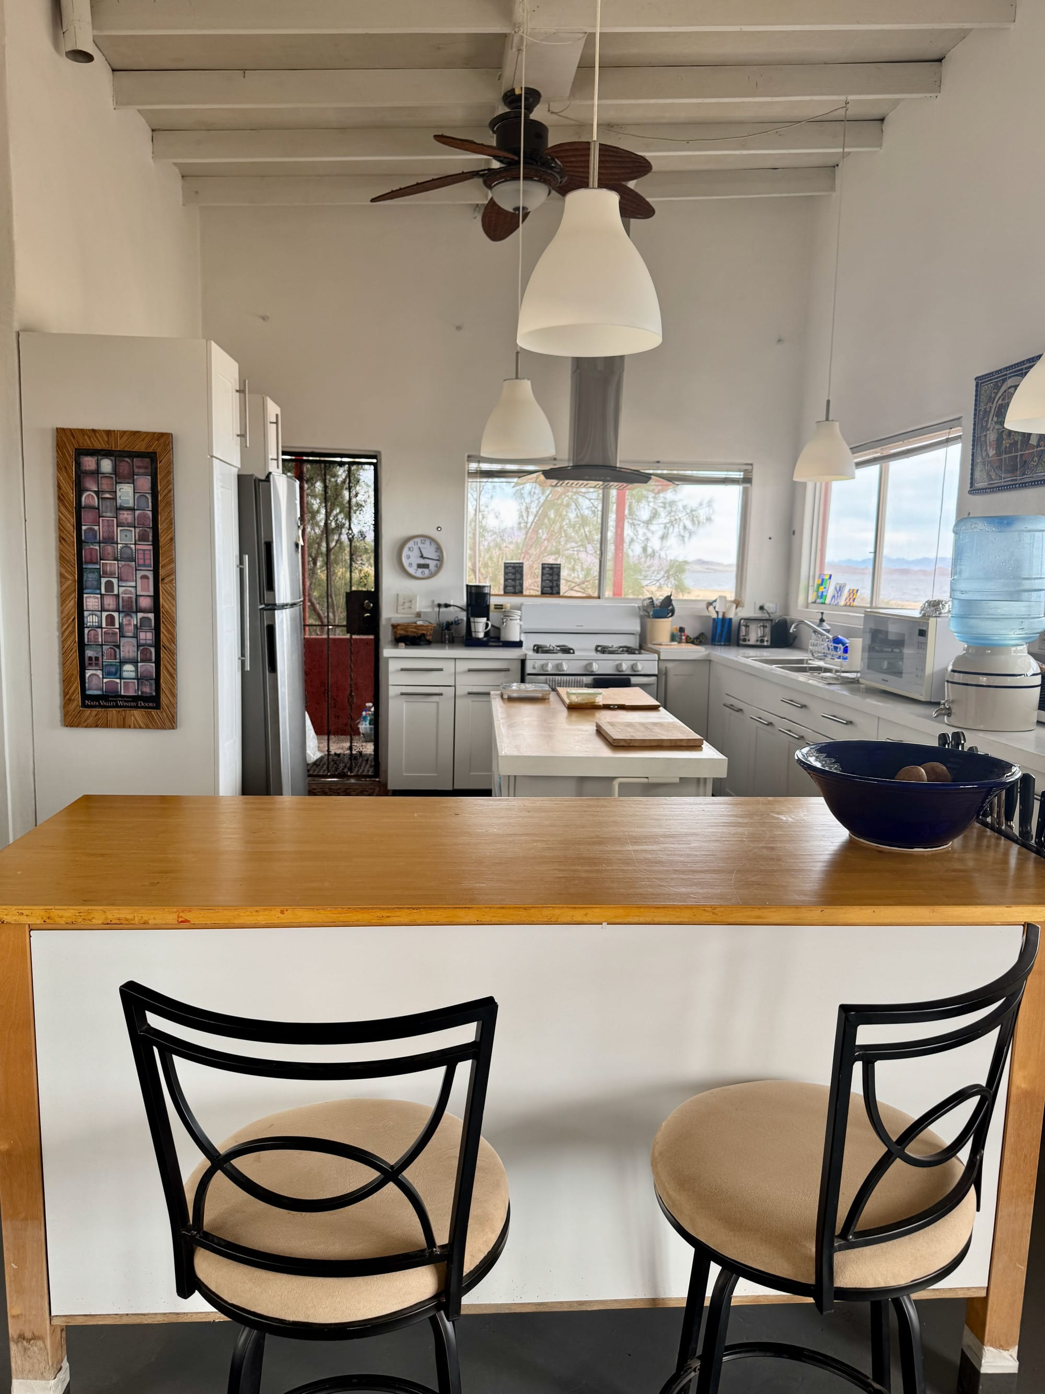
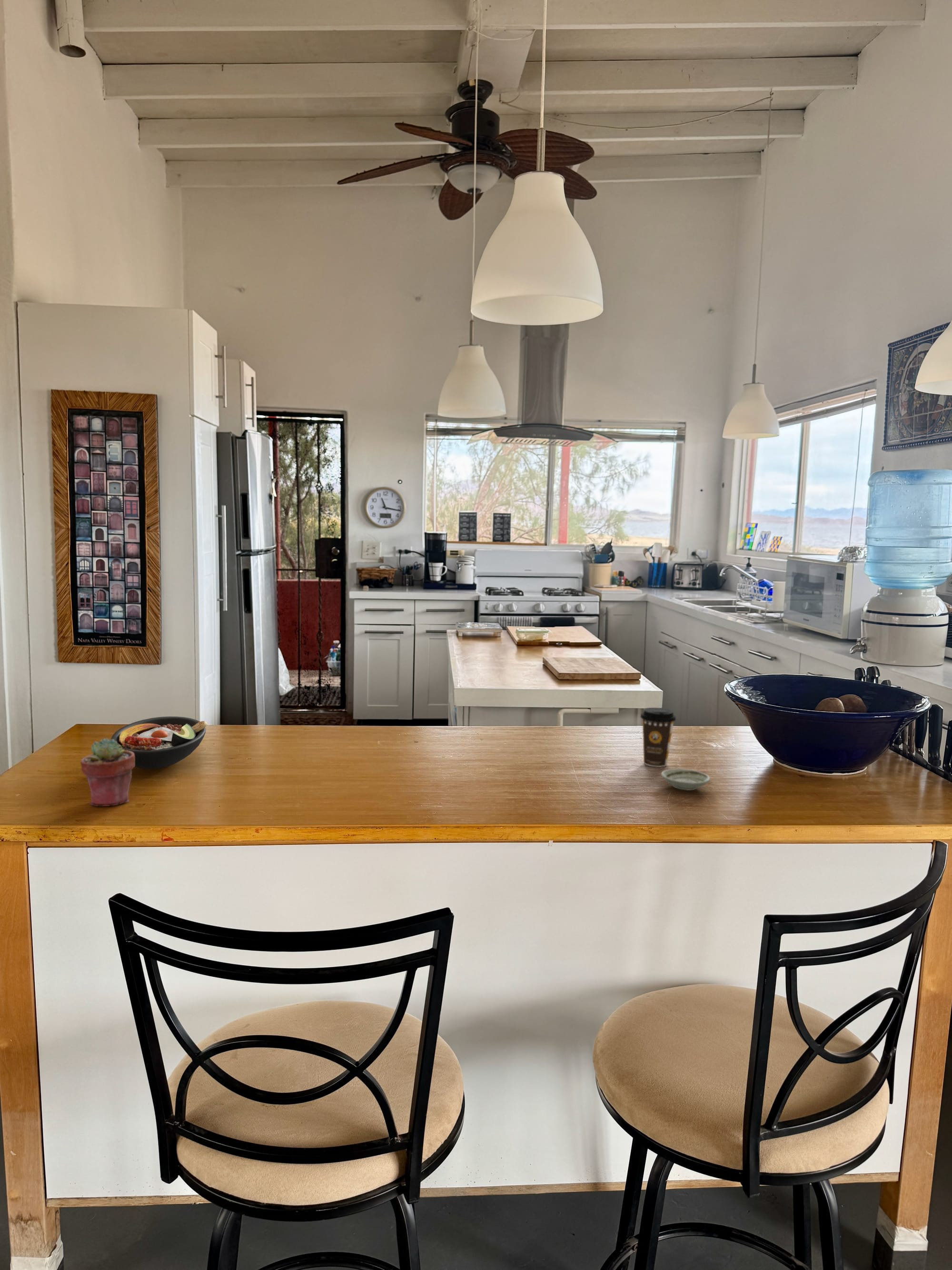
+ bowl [110,716,208,770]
+ saucer [661,768,711,791]
+ potted succulent [80,738,135,807]
+ coffee cup [640,707,676,768]
